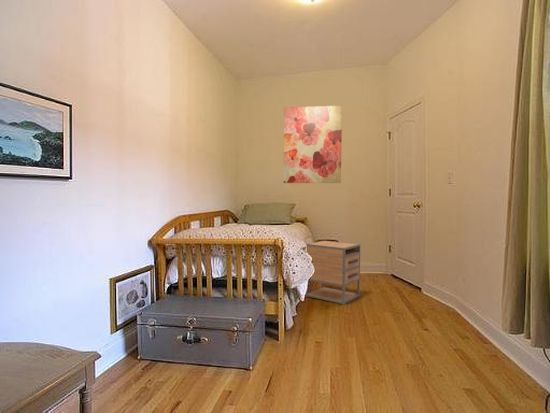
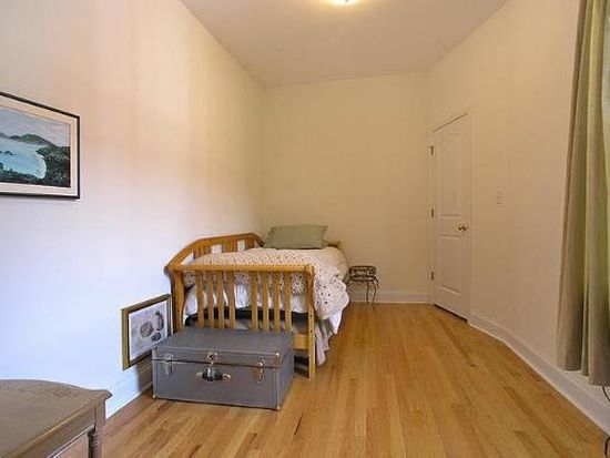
- nightstand [305,240,361,306]
- wall art [283,104,343,184]
